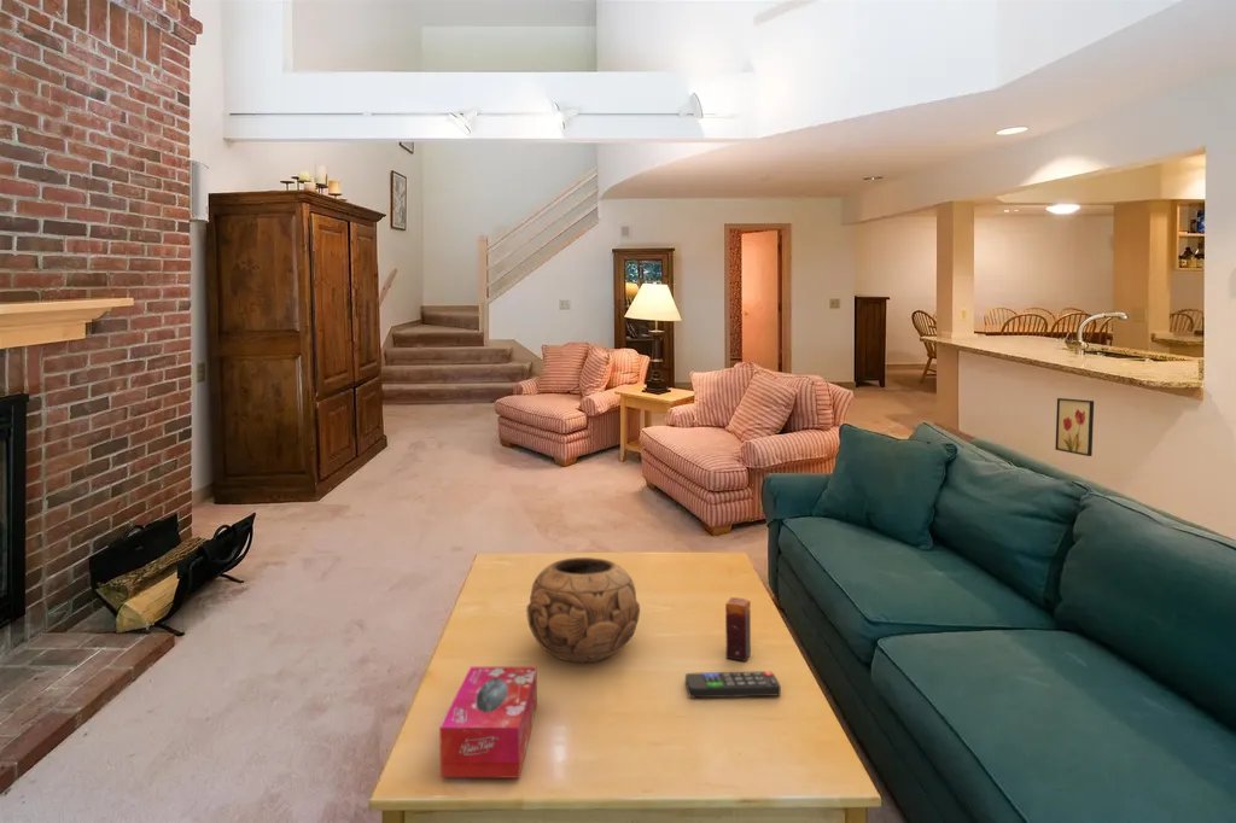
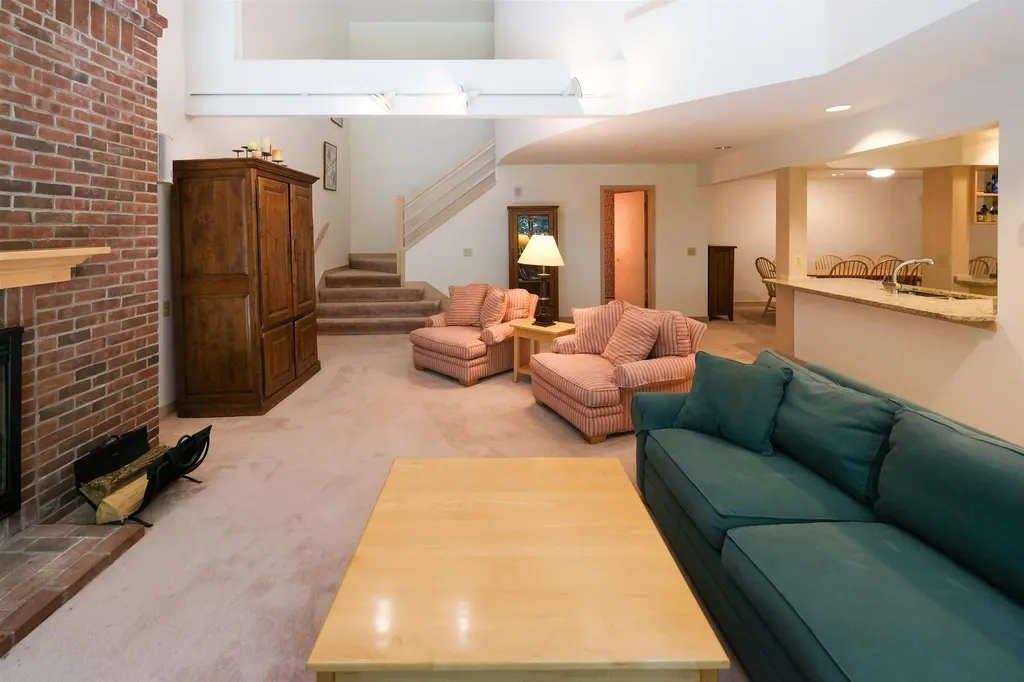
- remote control [684,670,782,699]
- candle [724,596,752,663]
- wall art [1054,397,1095,457]
- tissue box [438,666,538,780]
- decorative bowl [525,556,641,664]
